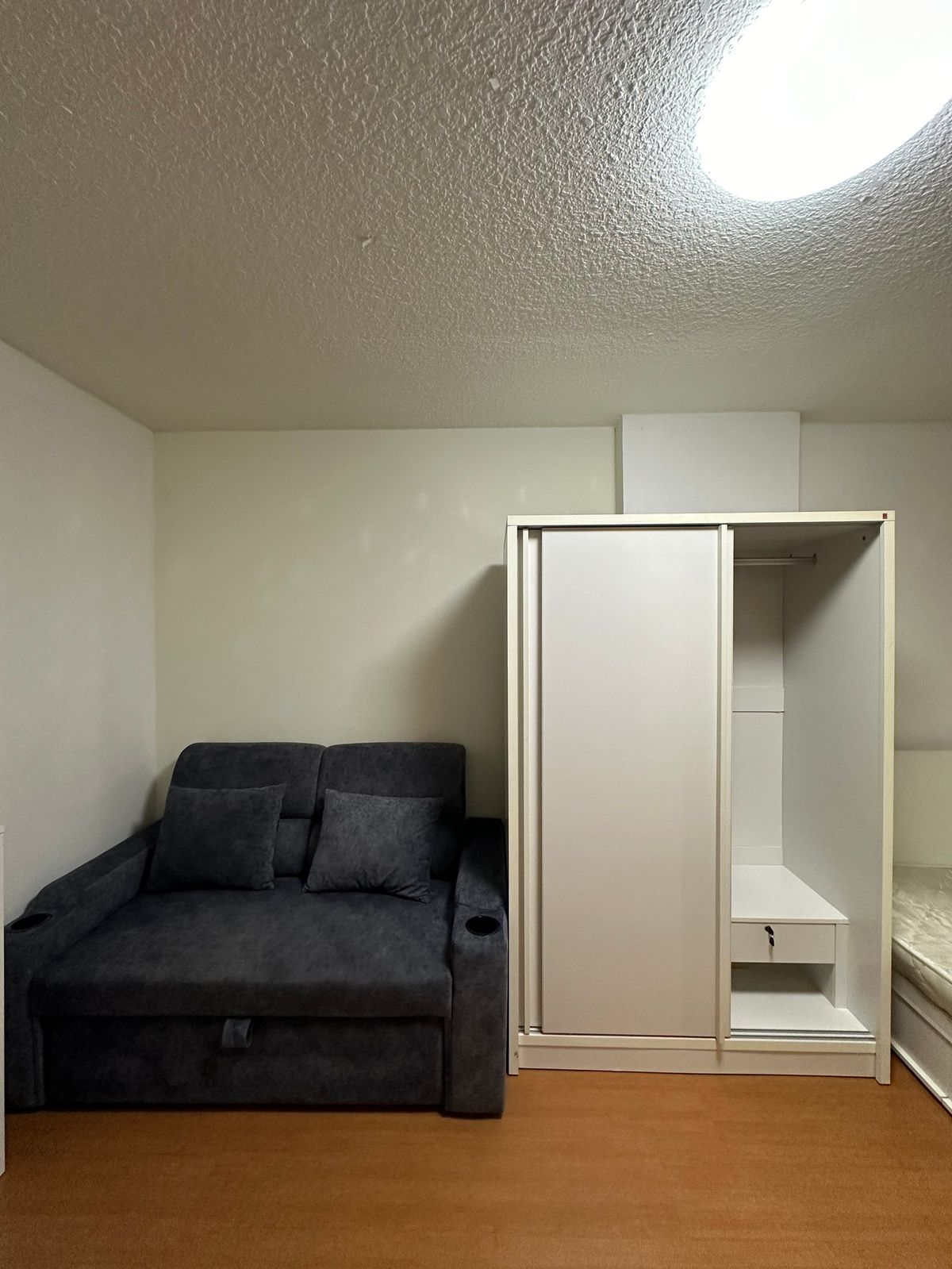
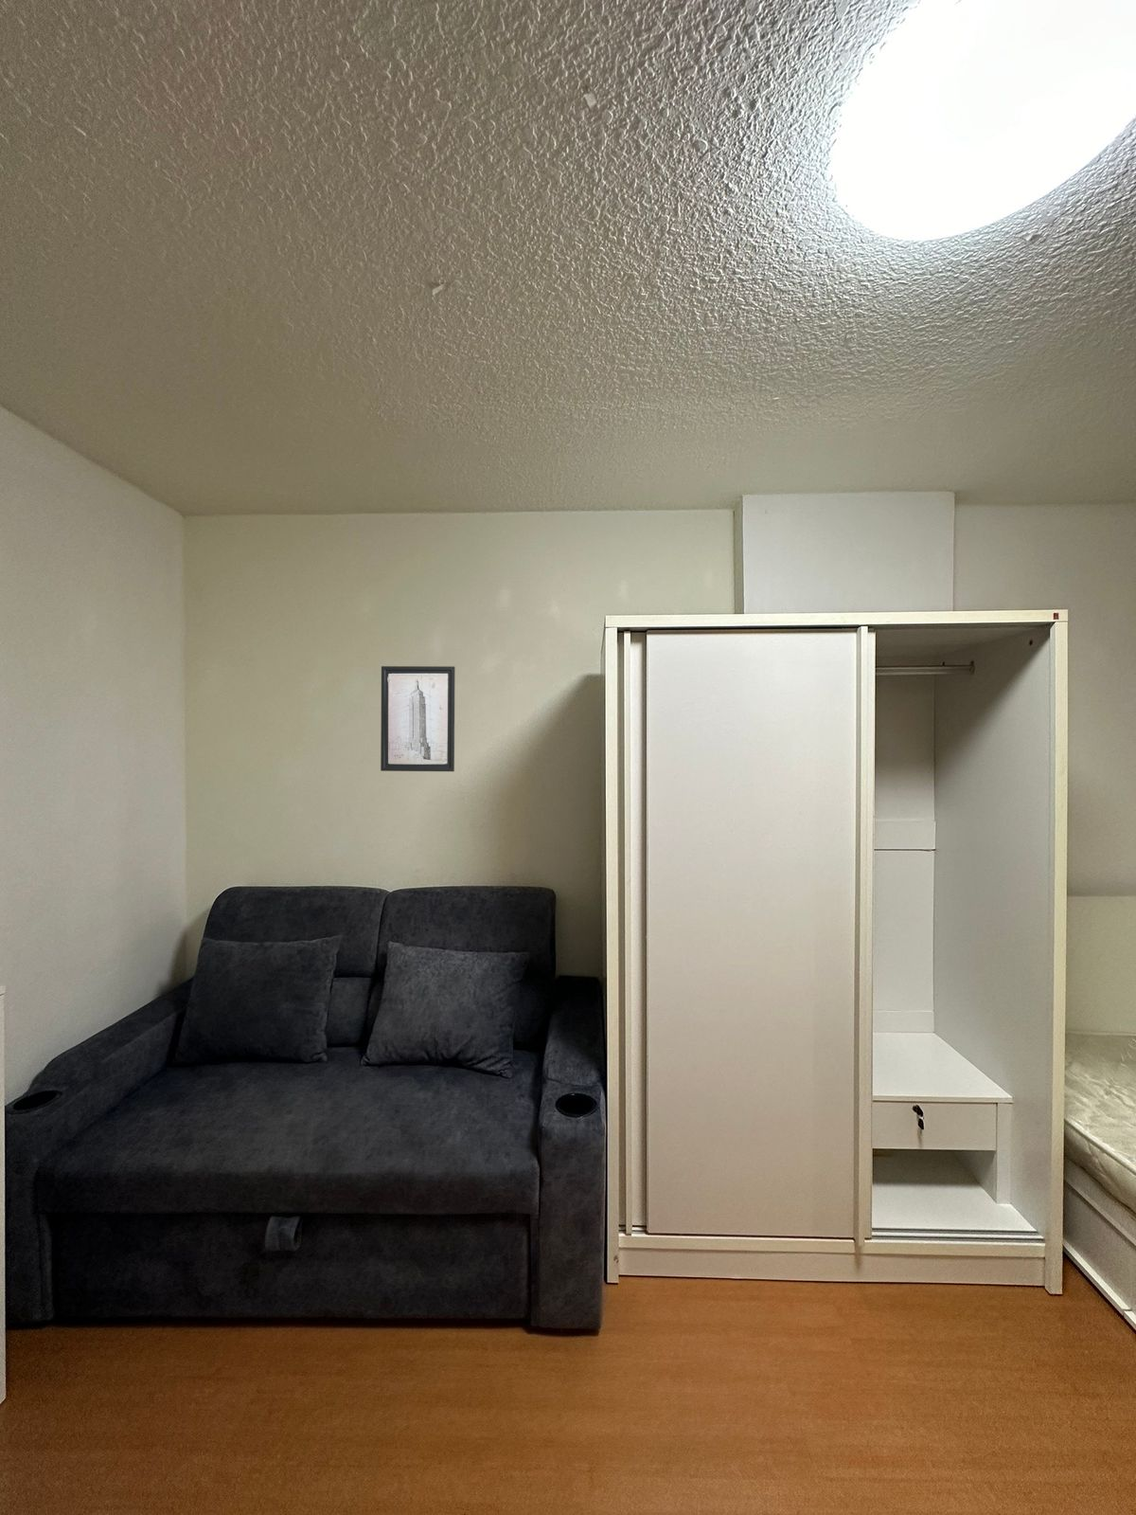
+ wall art [379,665,456,772]
